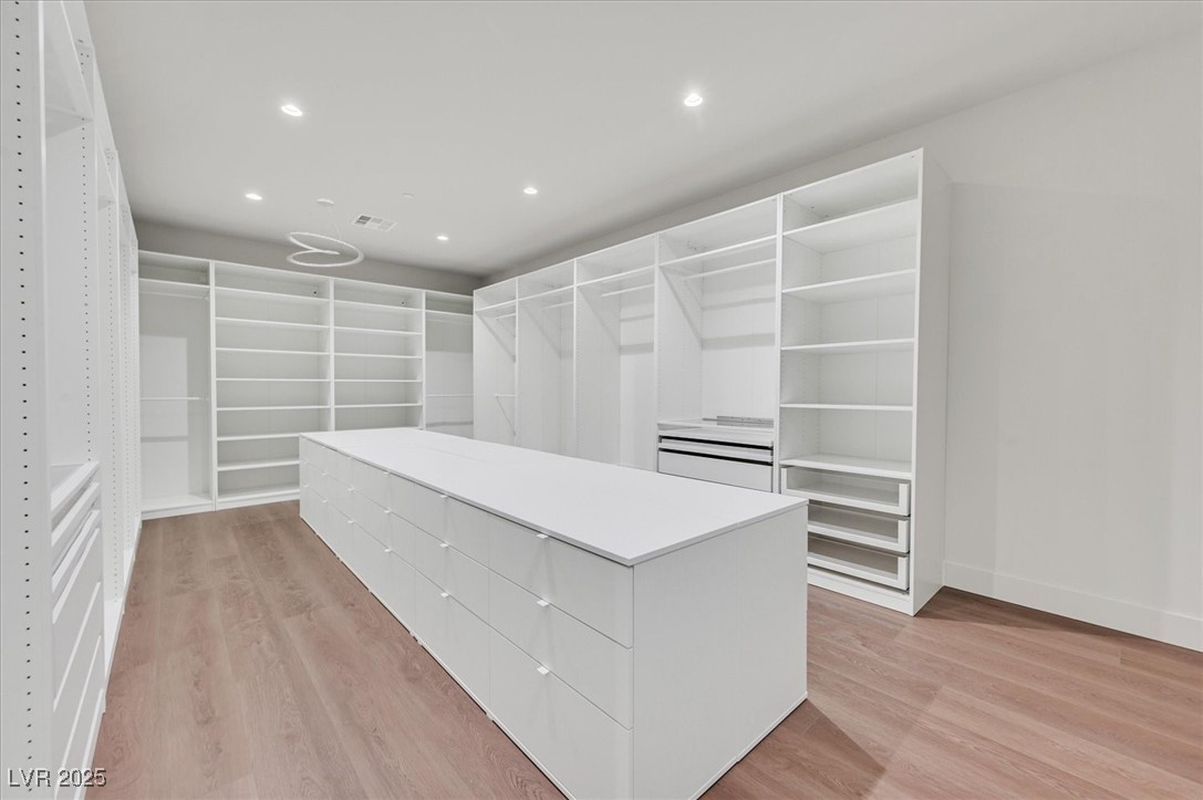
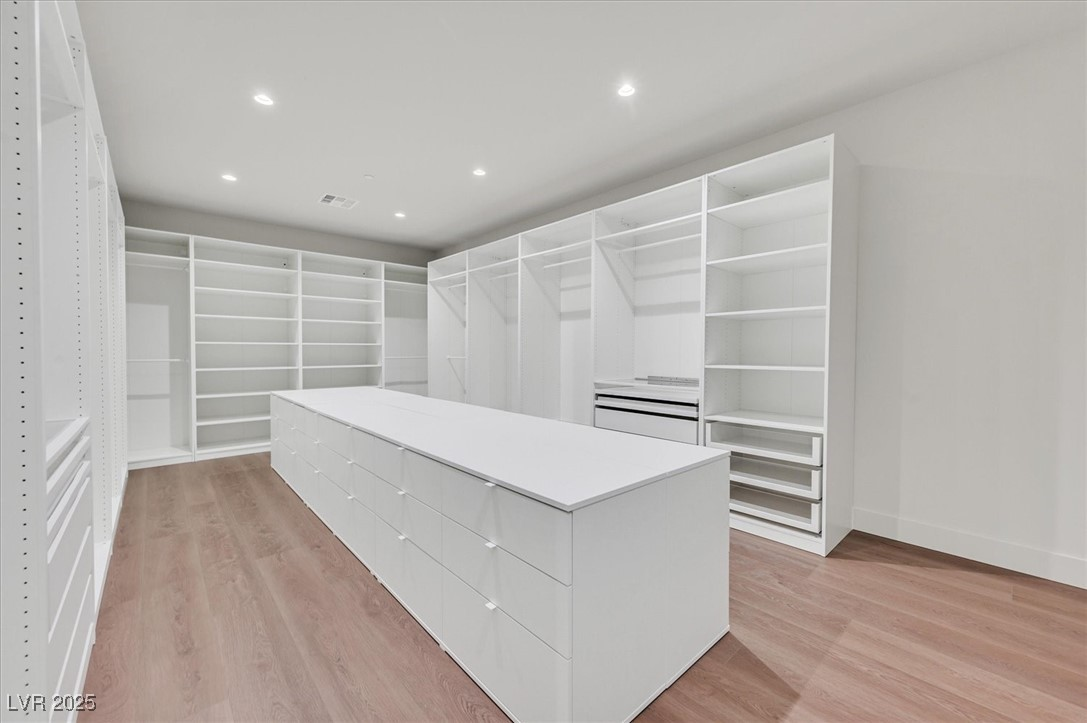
- ceiling light fixture [284,198,365,268]
